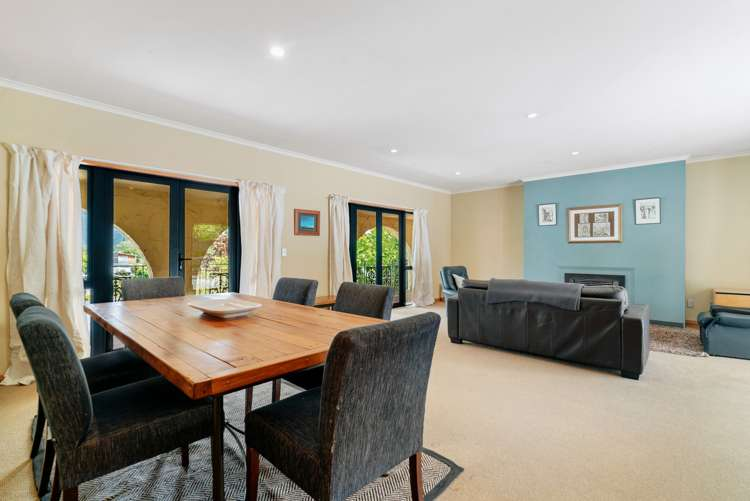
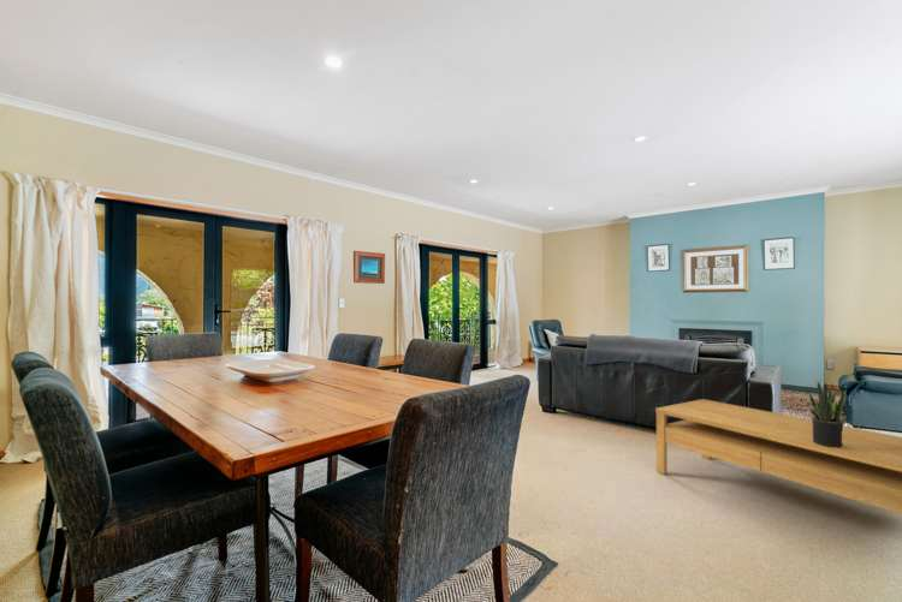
+ coffee table [654,398,902,515]
+ potted plant [808,380,847,448]
